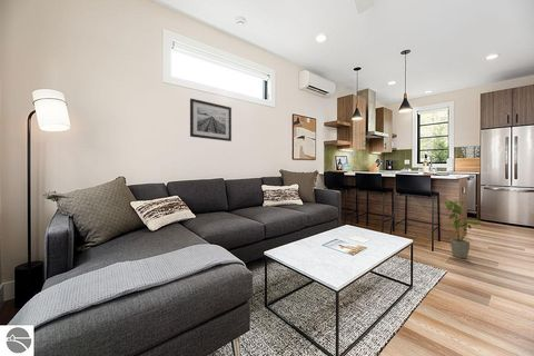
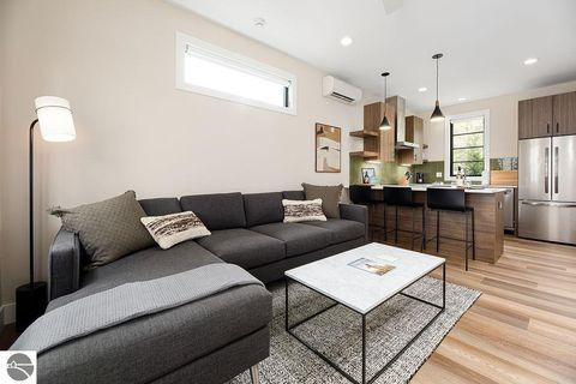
- house plant [444,200,483,259]
- wall art [189,98,233,142]
